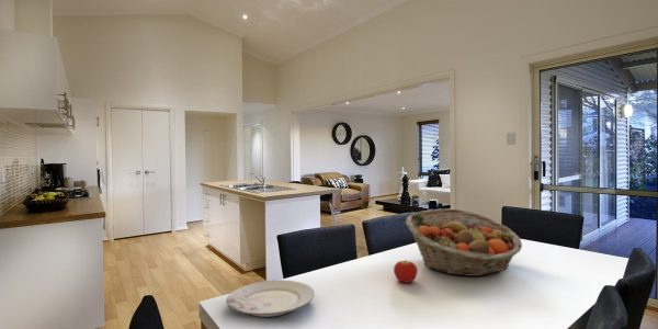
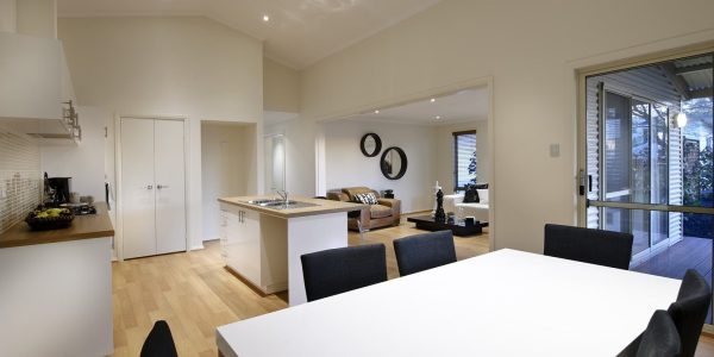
- fruit [393,259,419,284]
- fruit basket [405,207,523,277]
- plate [225,279,315,318]
